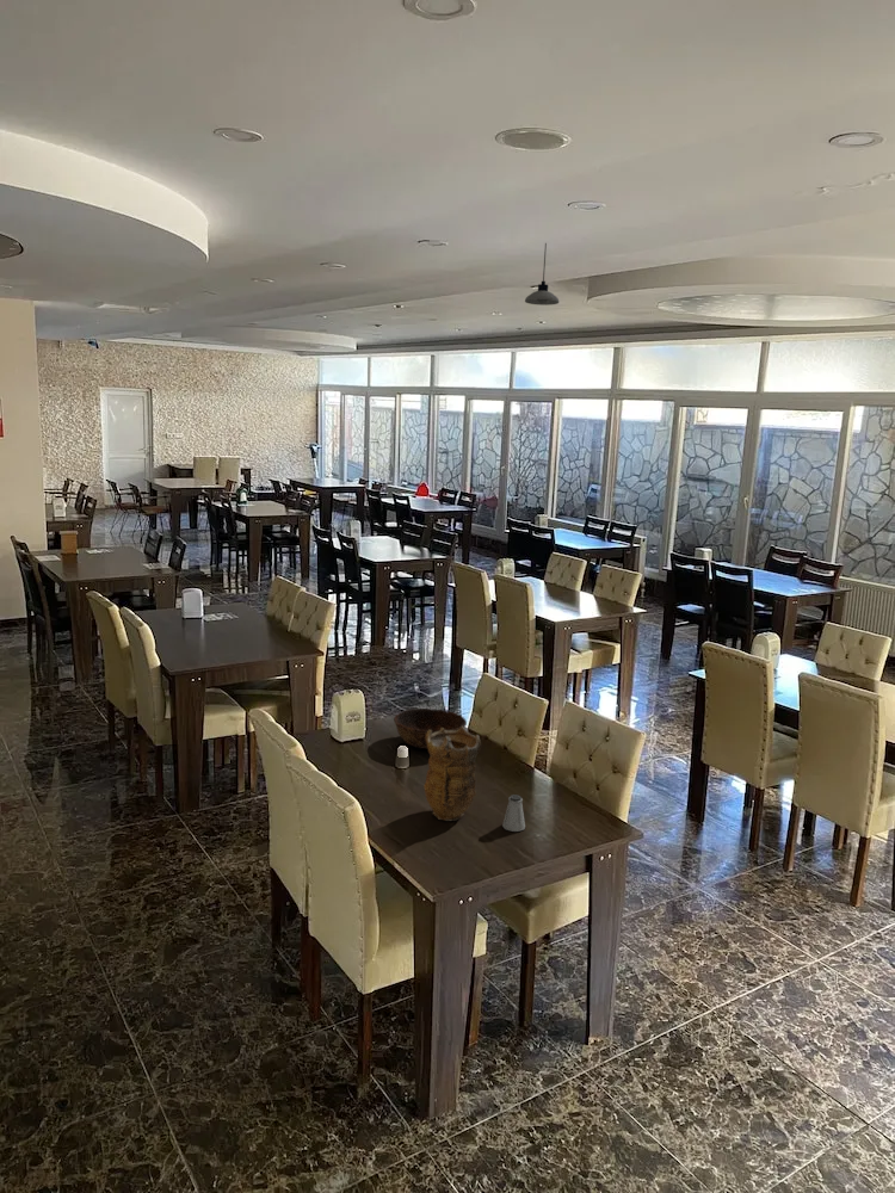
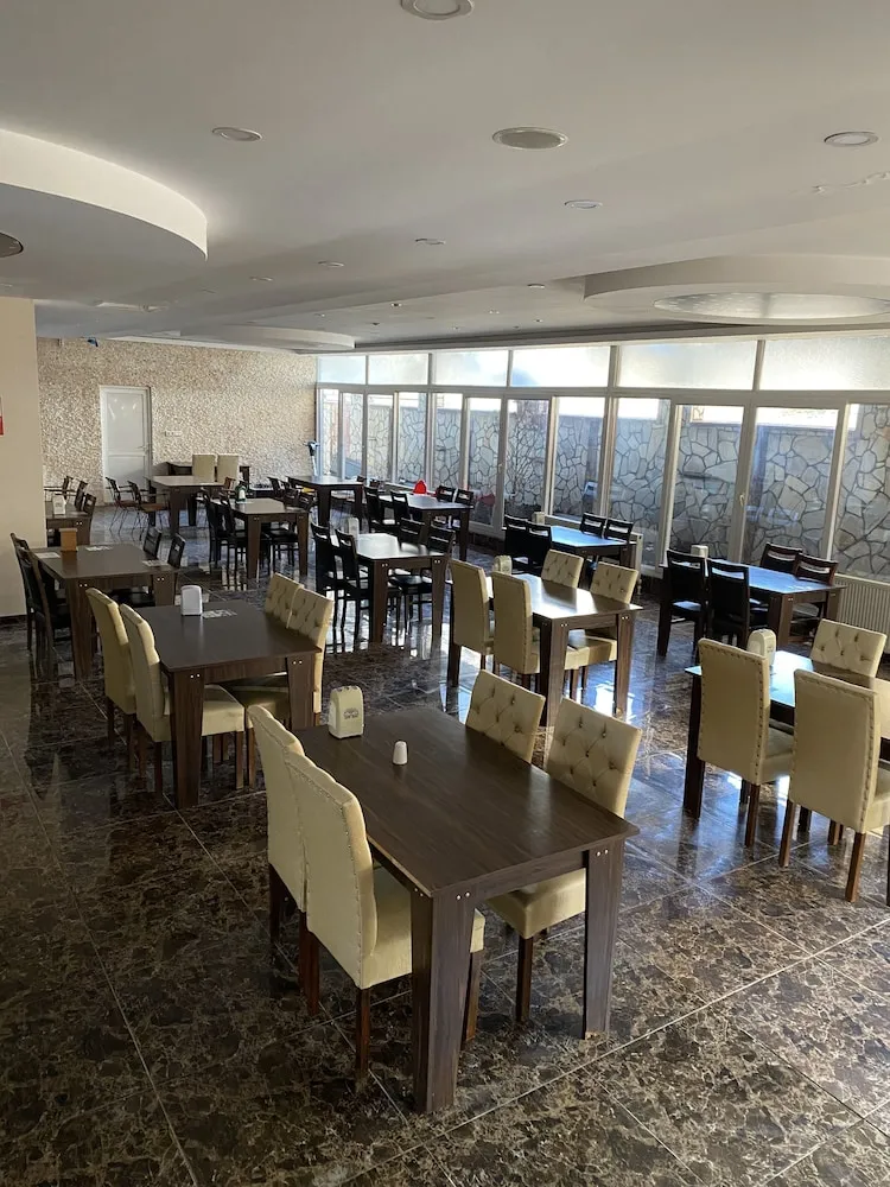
- saltshaker [501,793,526,833]
- bowl [393,707,468,750]
- pendant light [524,242,560,307]
- vase [422,725,482,822]
